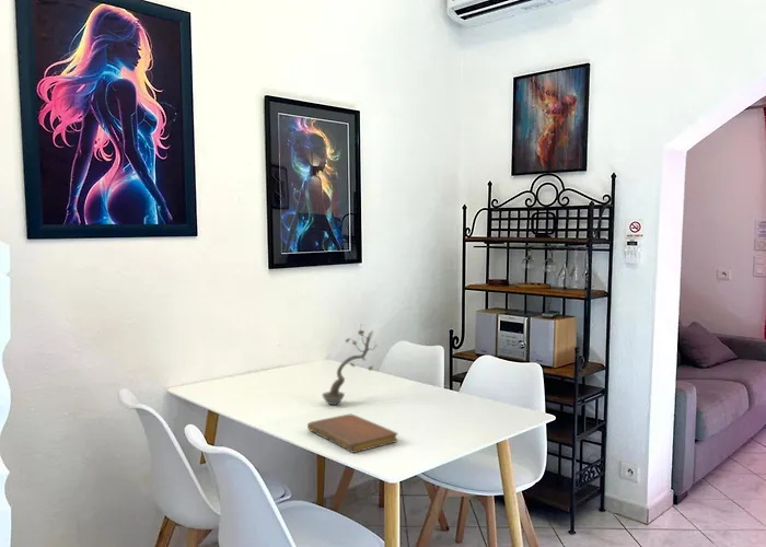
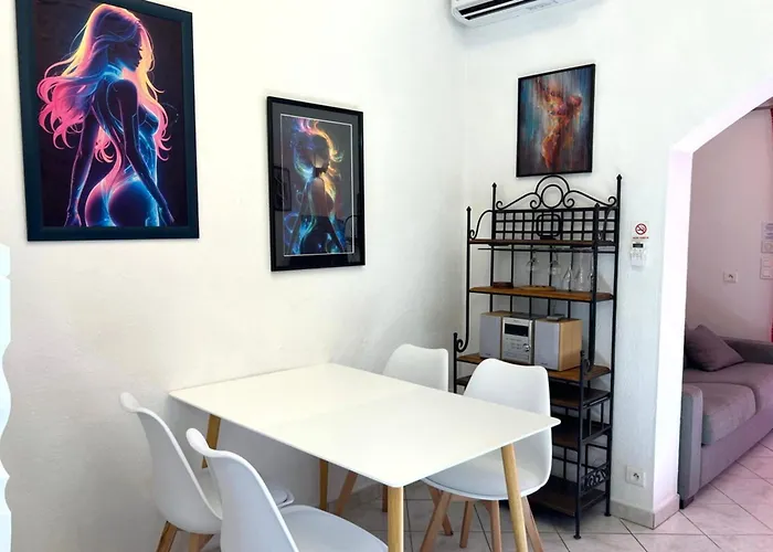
- notebook [306,414,398,454]
- plant [321,325,379,406]
